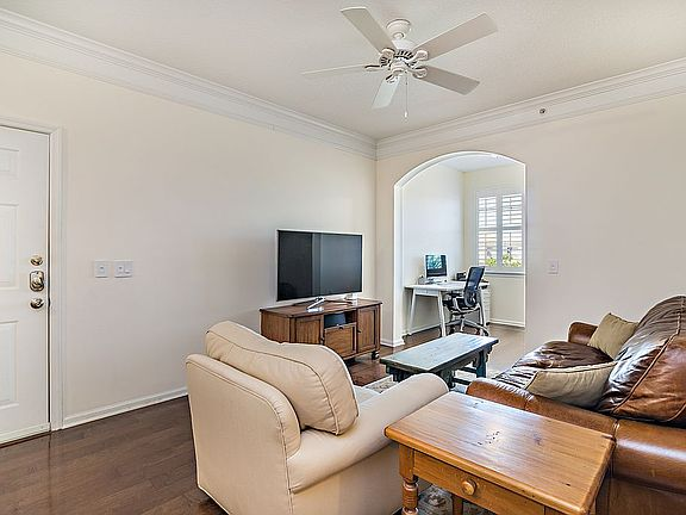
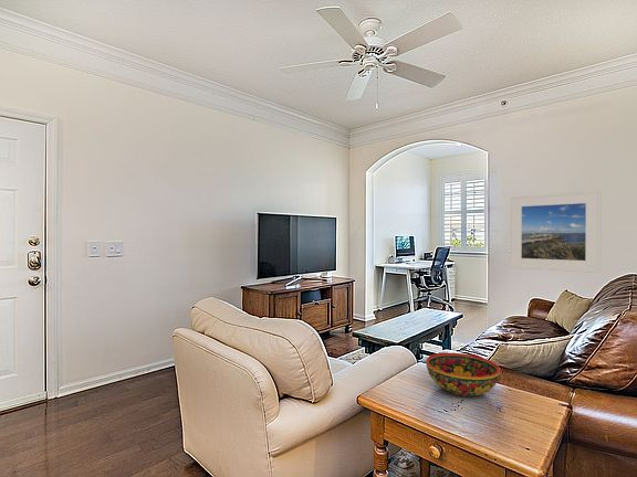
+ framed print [509,190,602,274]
+ bowl [425,352,501,398]
